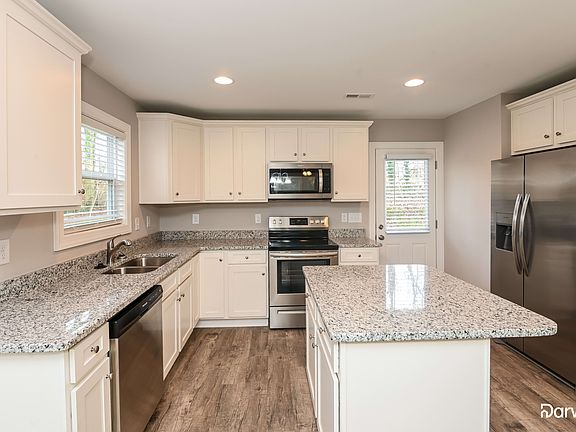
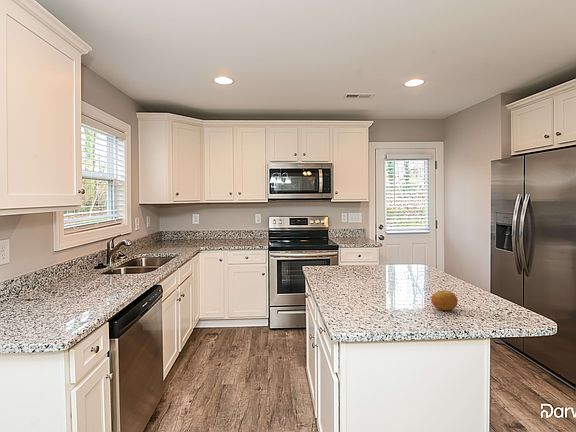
+ fruit [430,289,459,311]
